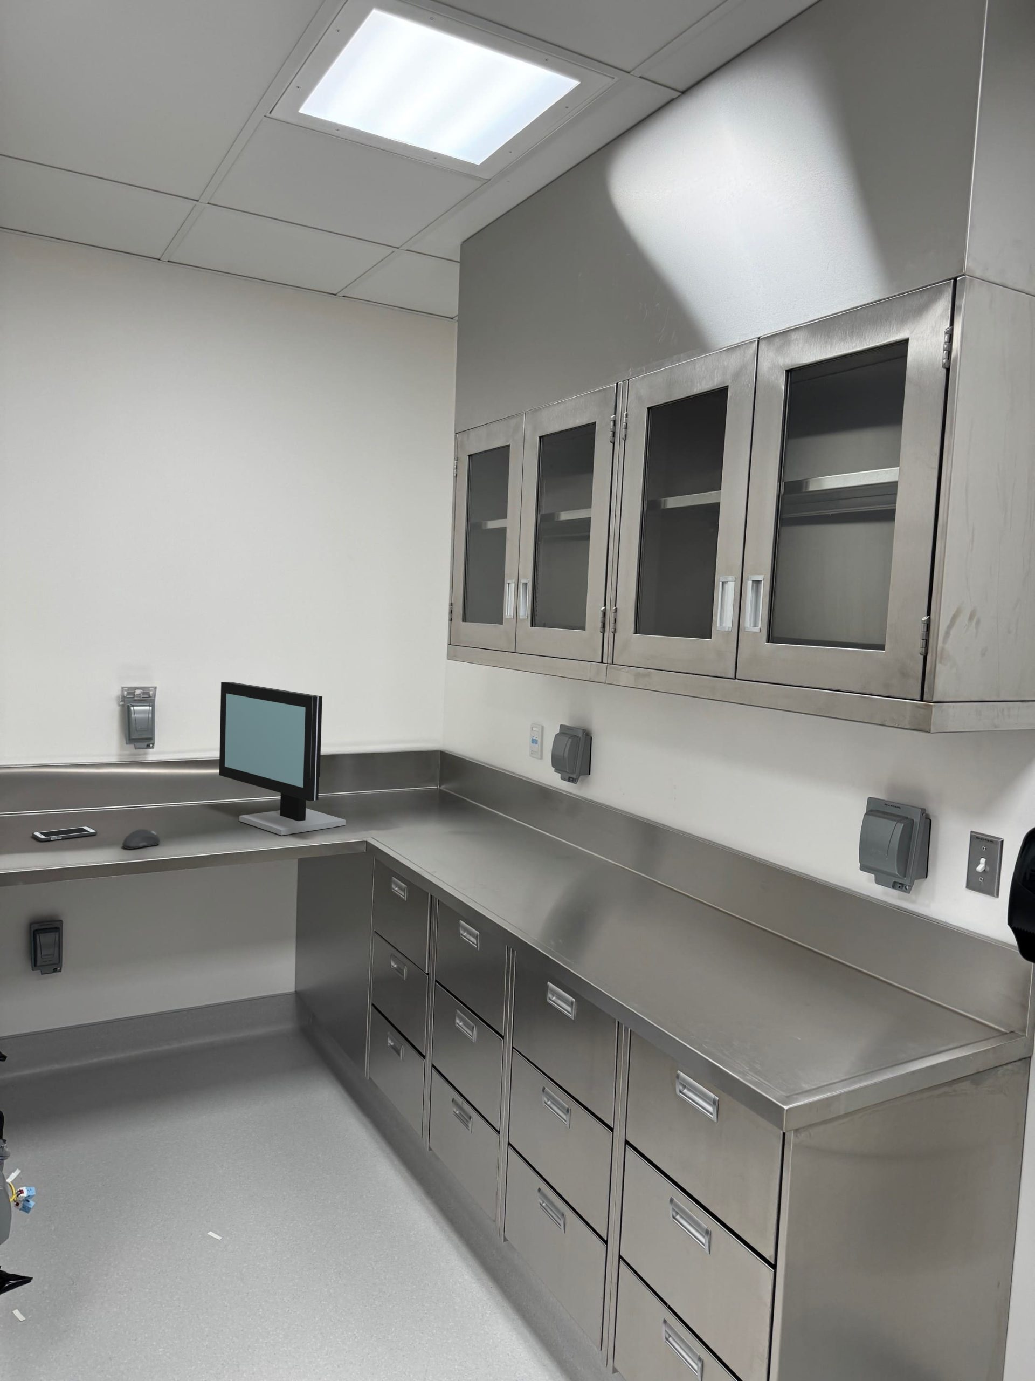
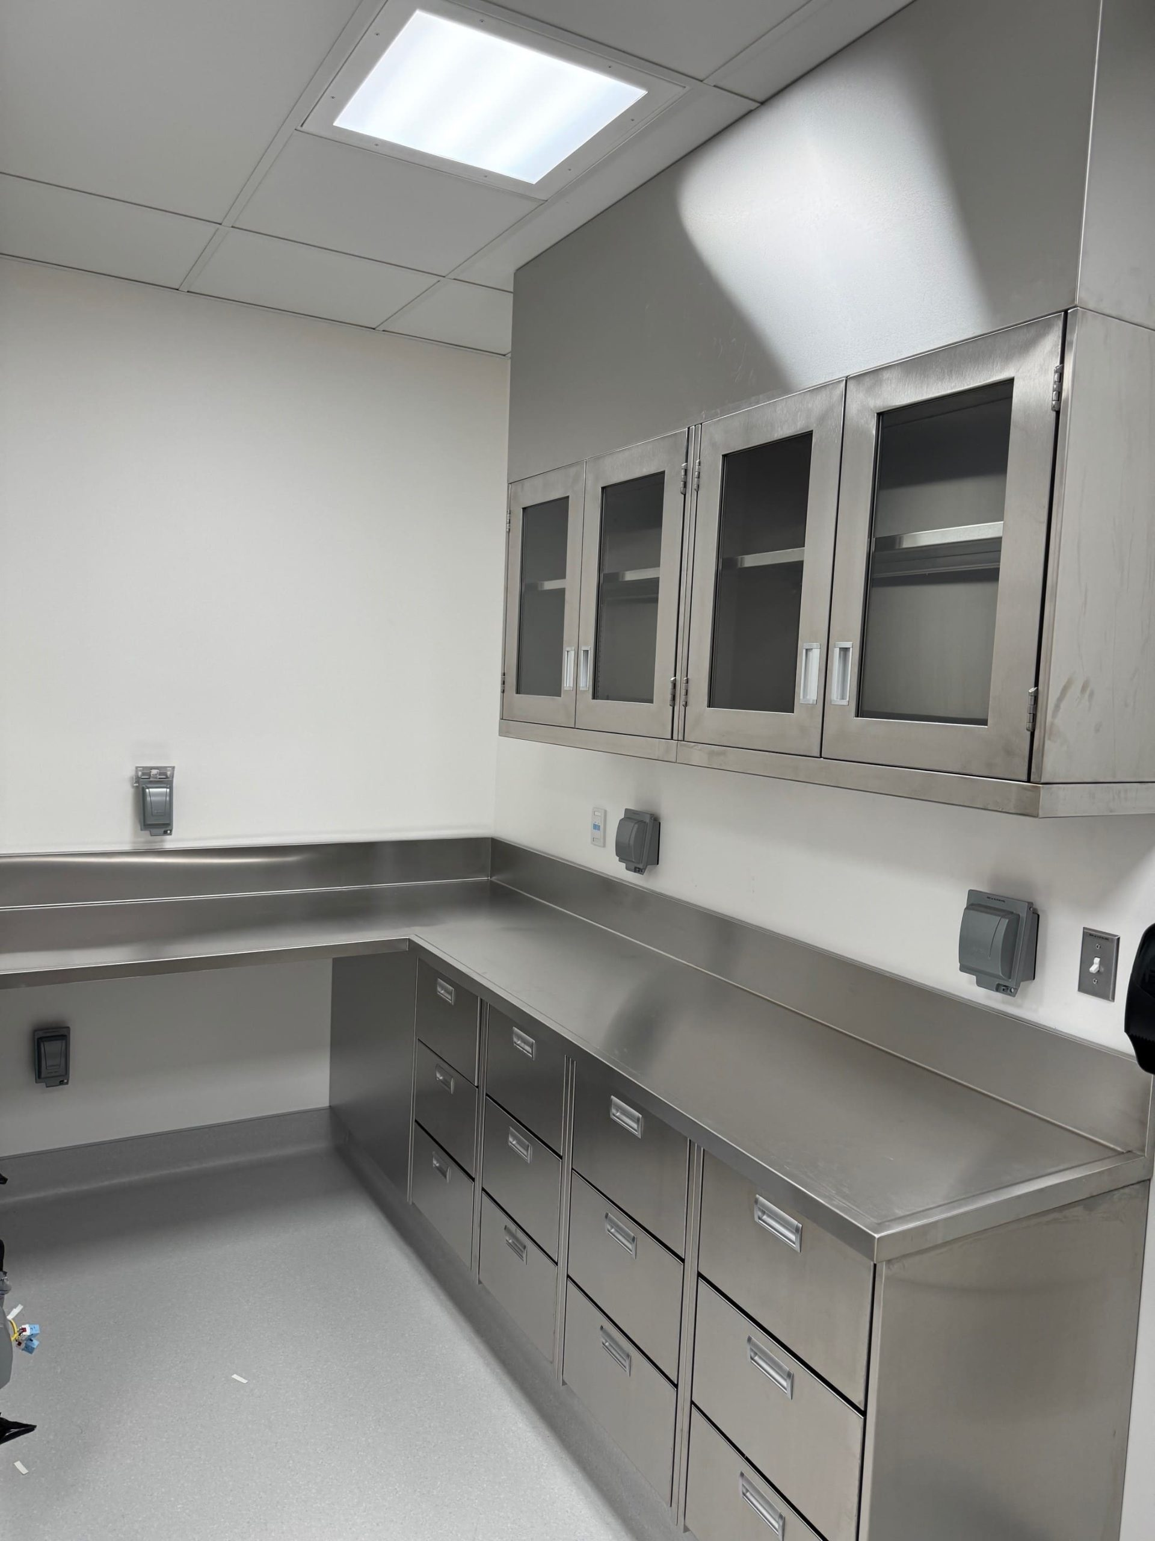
- computer mouse [122,829,161,849]
- cell phone [32,826,98,842]
- computer monitor [219,682,346,835]
